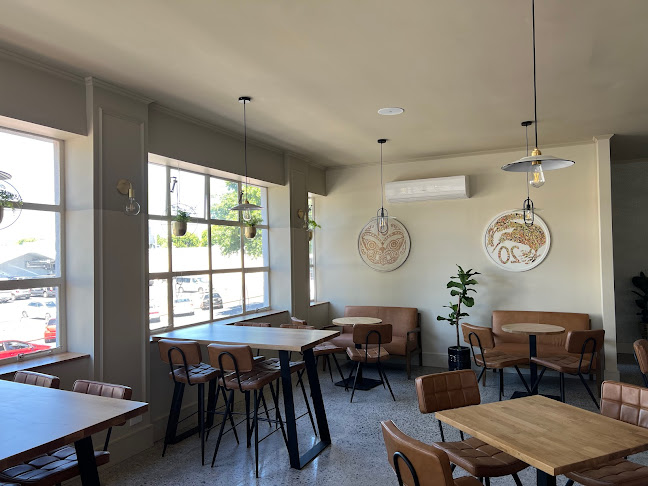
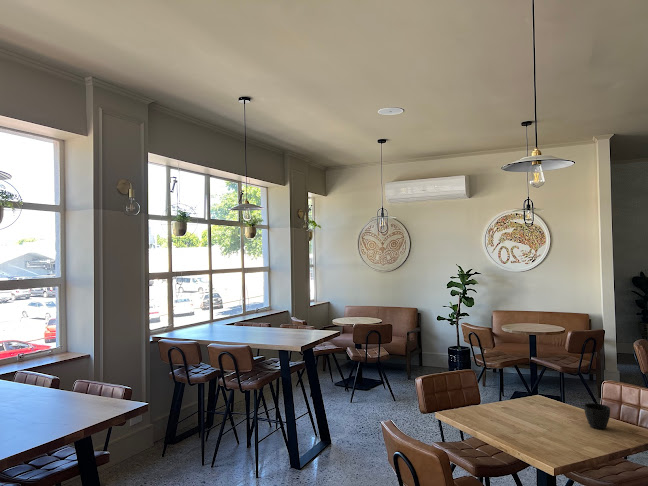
+ cup [583,402,611,430]
